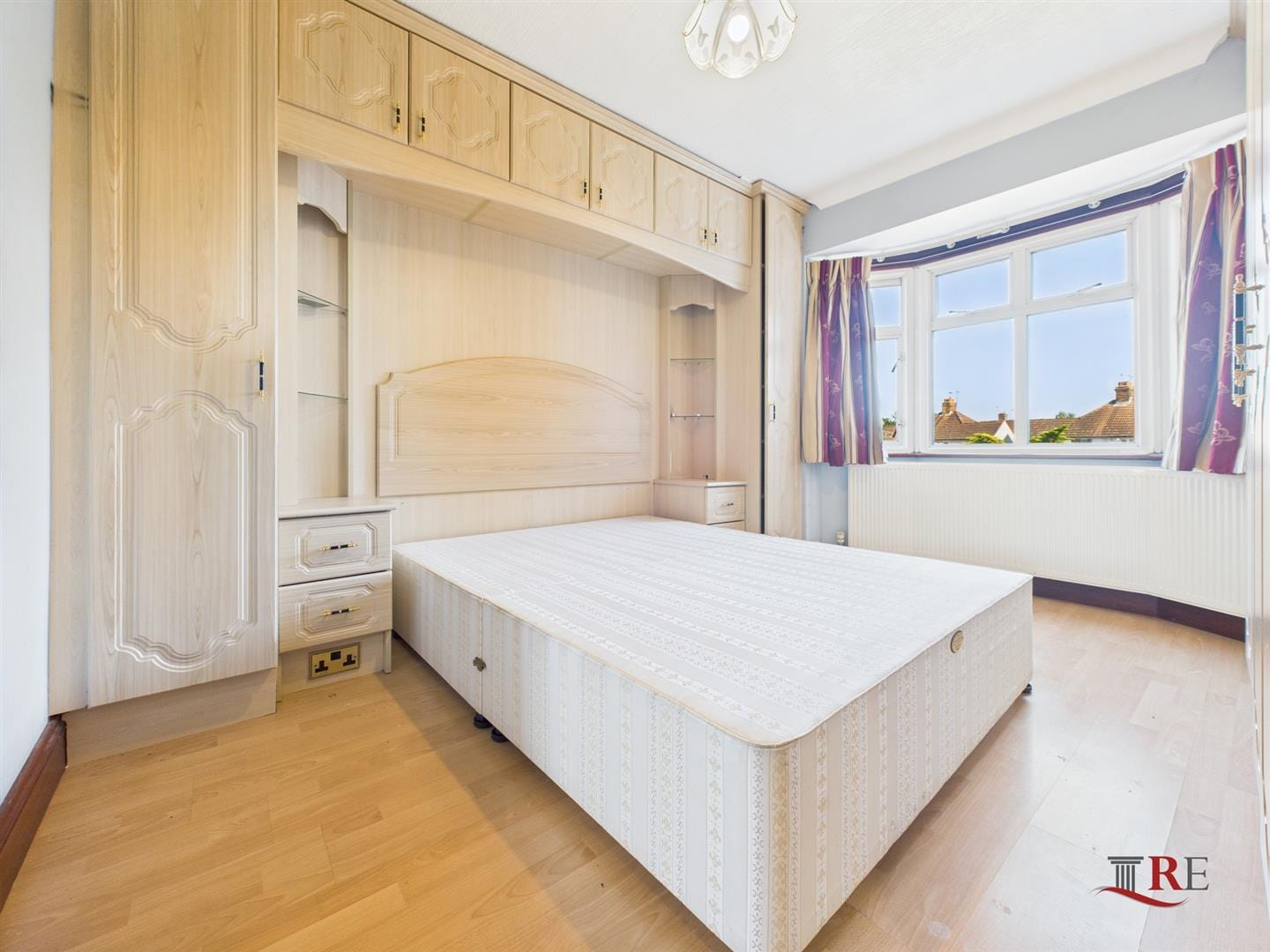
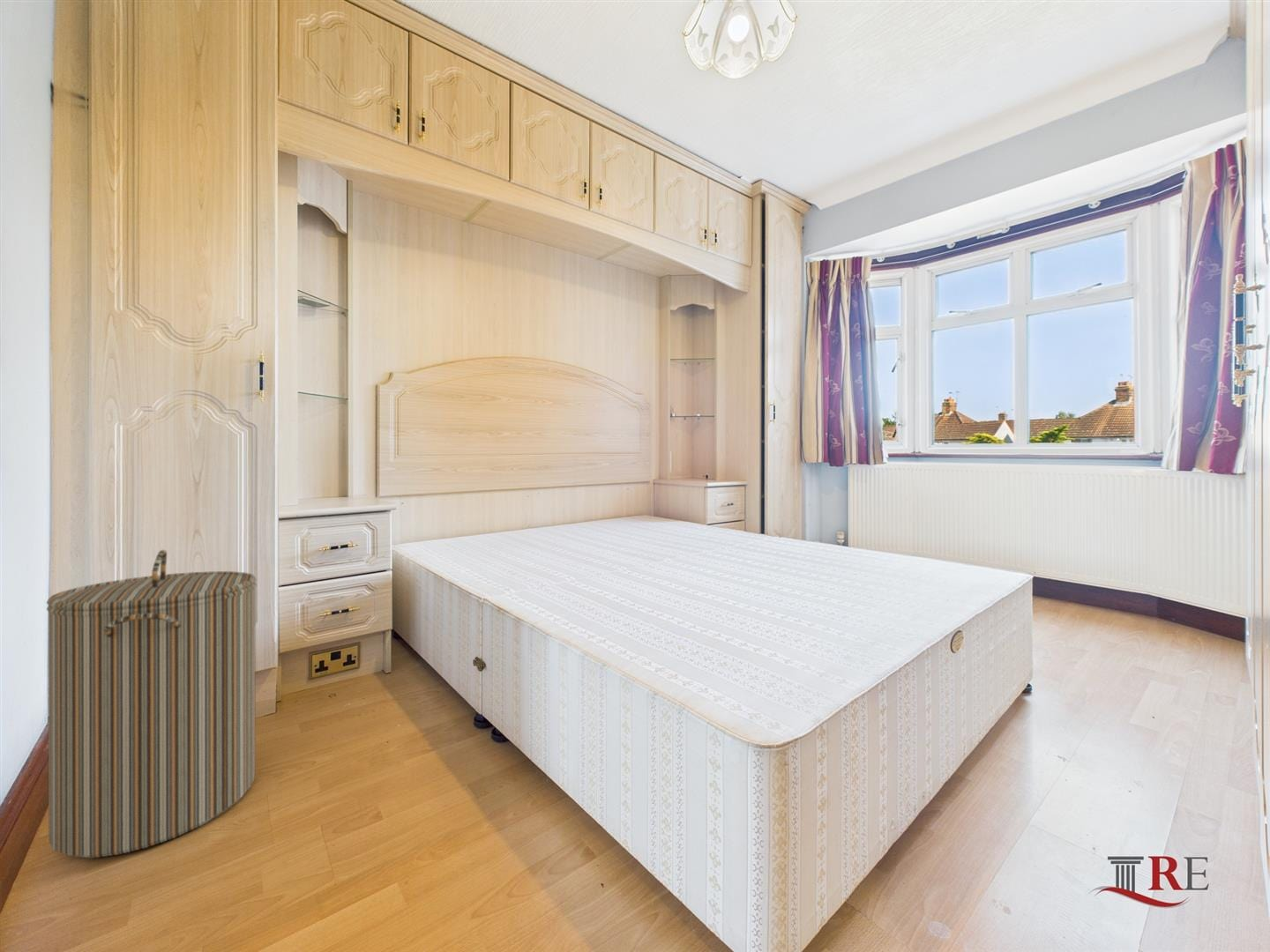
+ laundry hamper [45,549,258,859]
